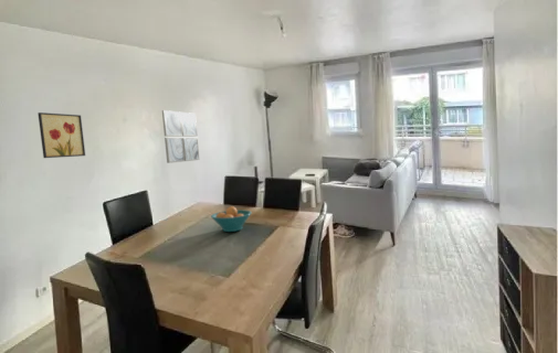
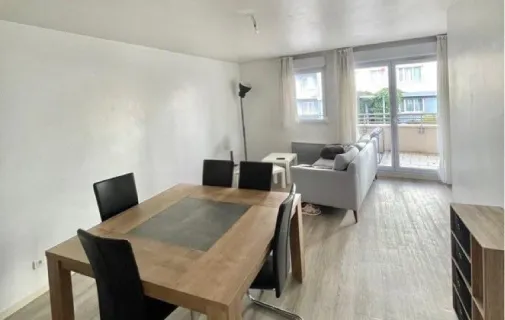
- wall art [161,109,200,164]
- wall art [36,111,86,159]
- fruit bowl [210,205,253,233]
